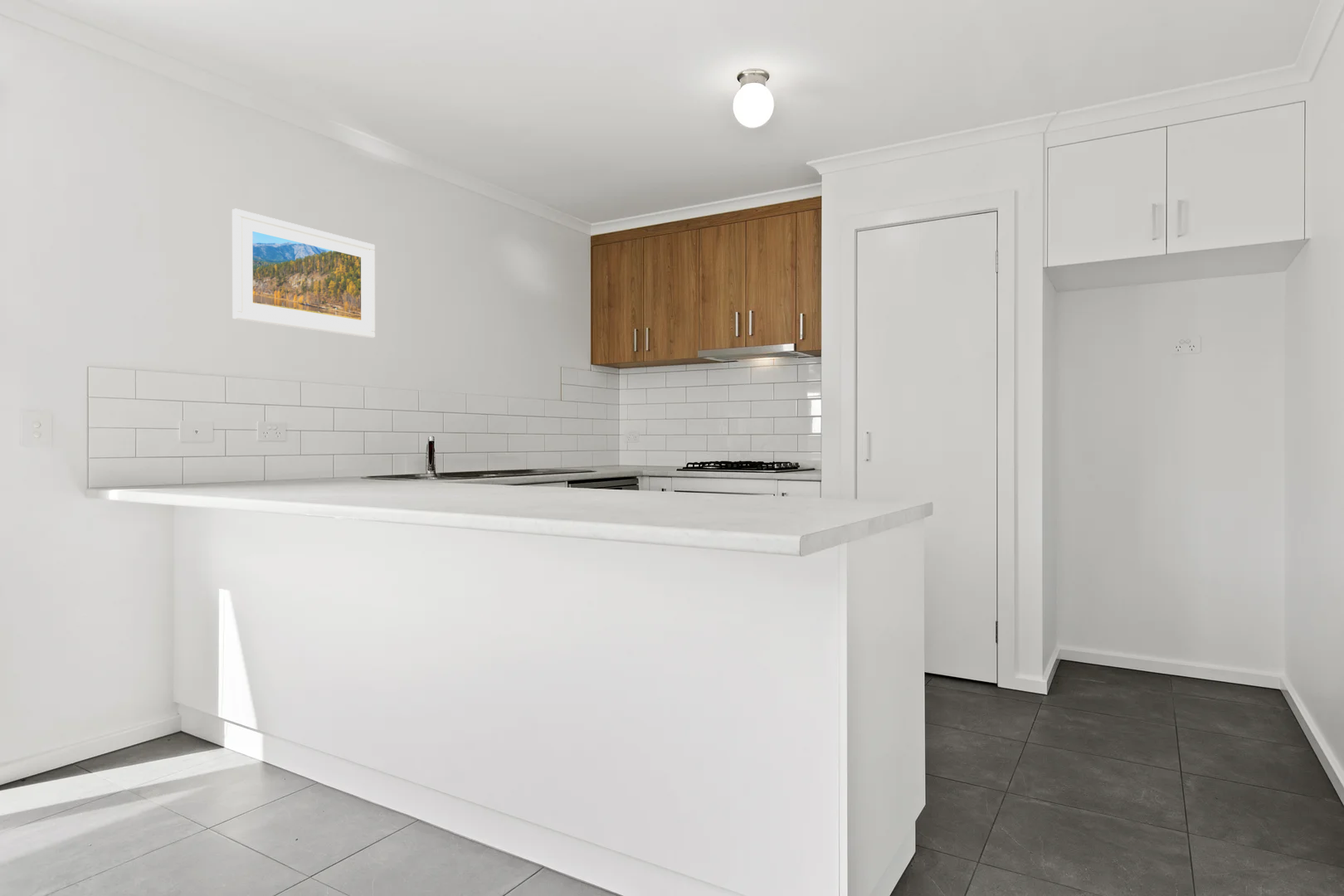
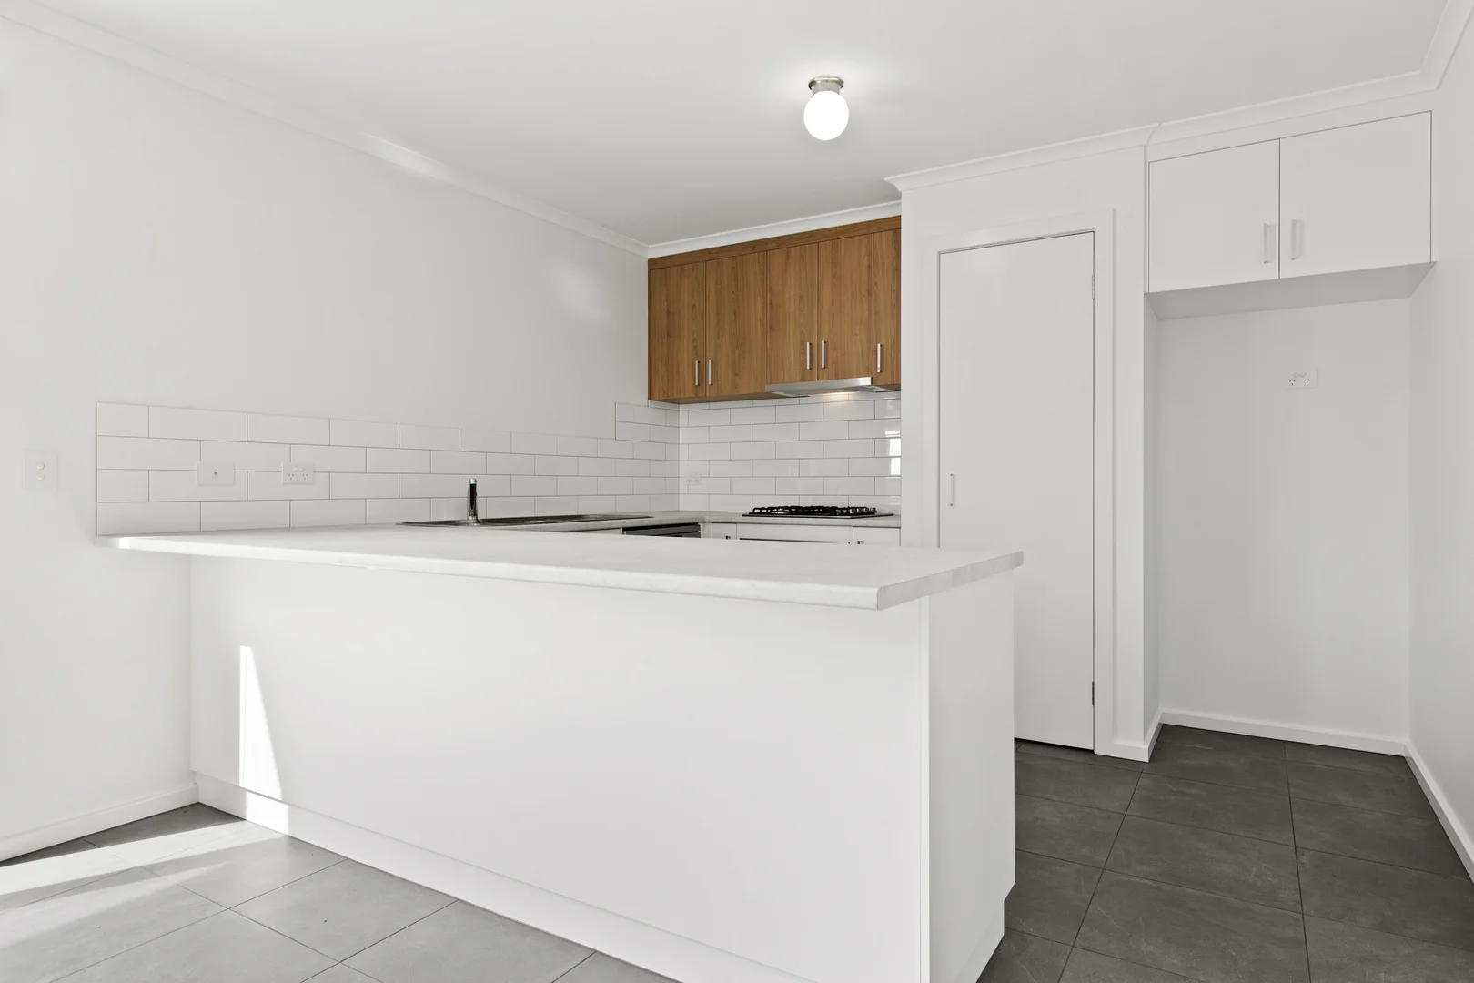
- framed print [231,208,376,338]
